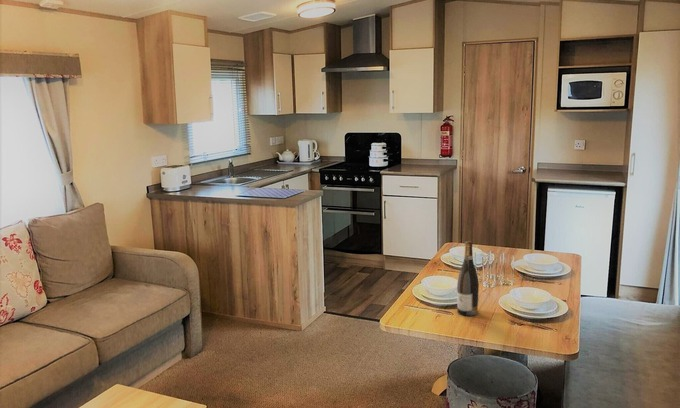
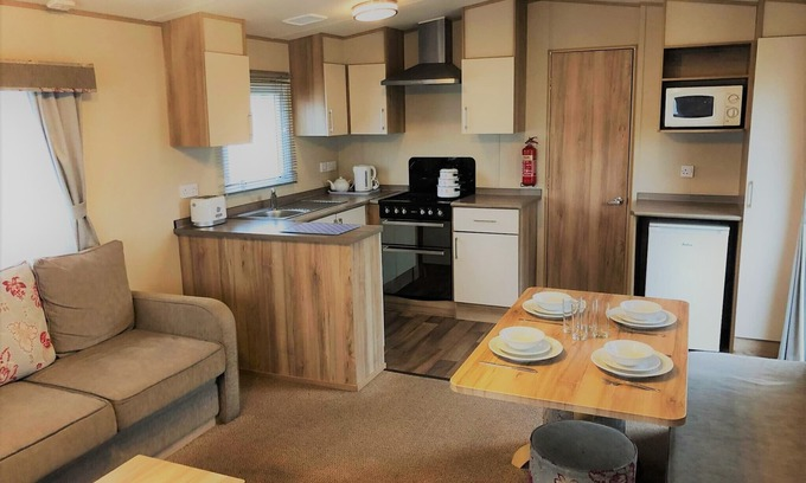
- wine bottle [456,240,480,317]
